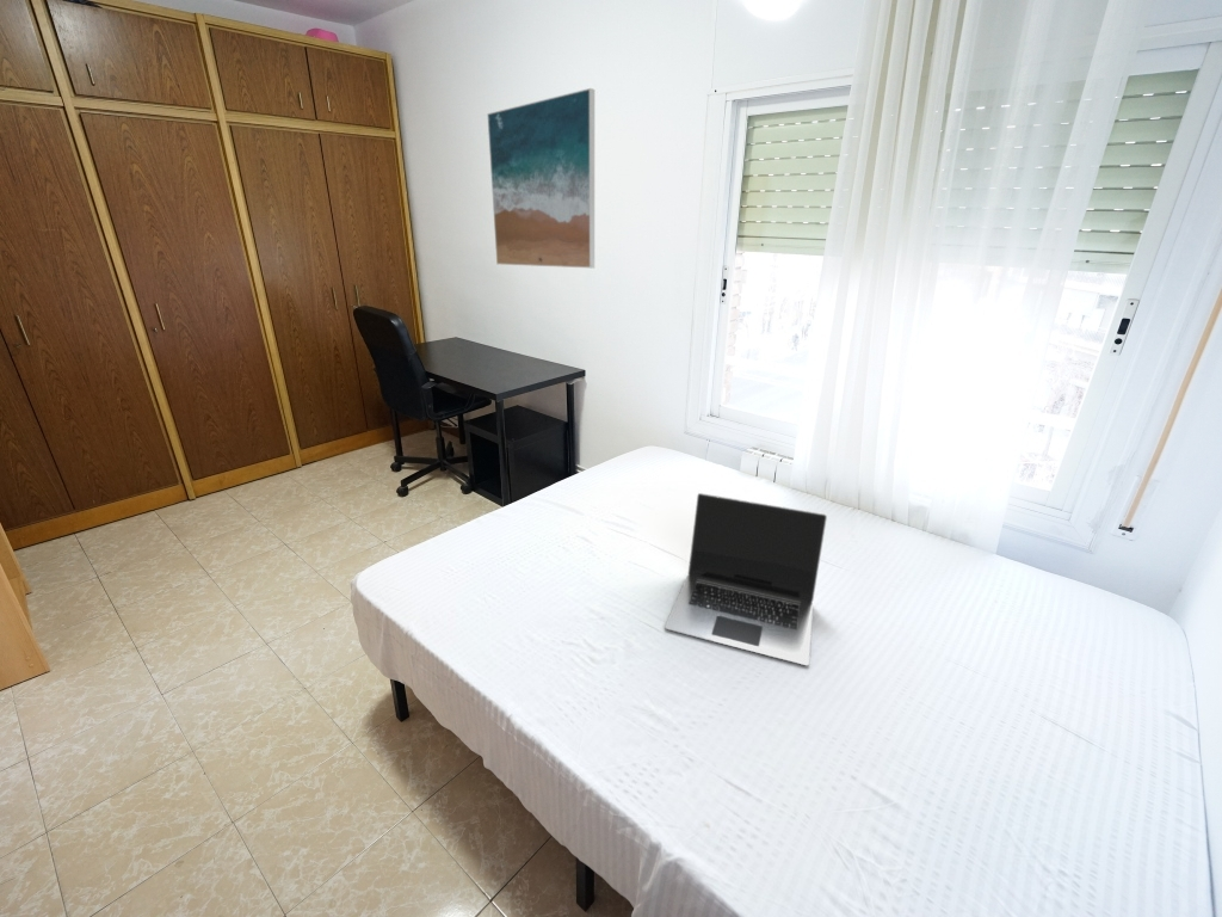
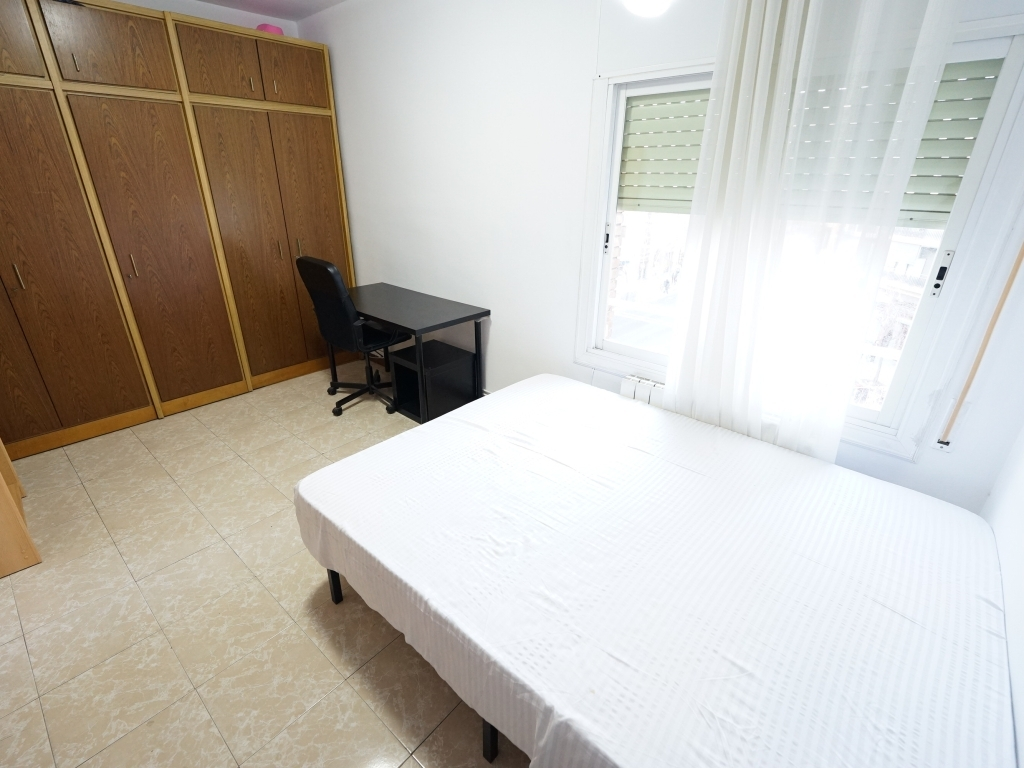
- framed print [486,87,595,269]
- laptop [664,492,828,667]
